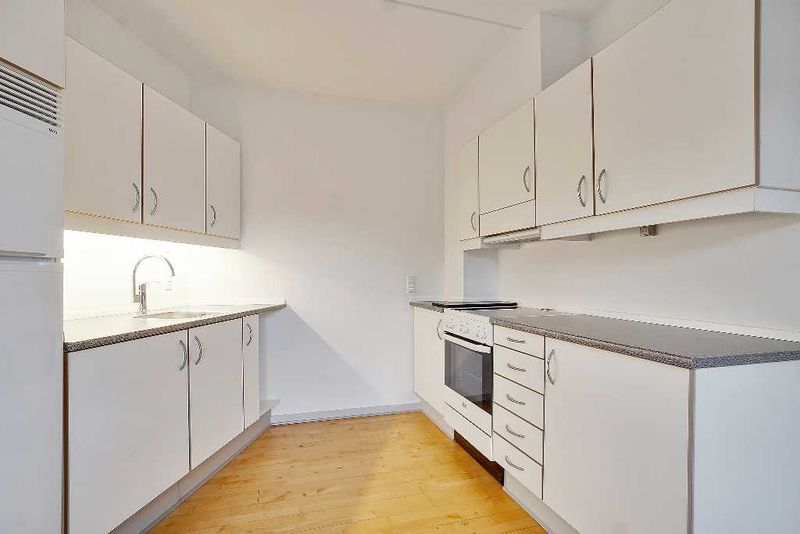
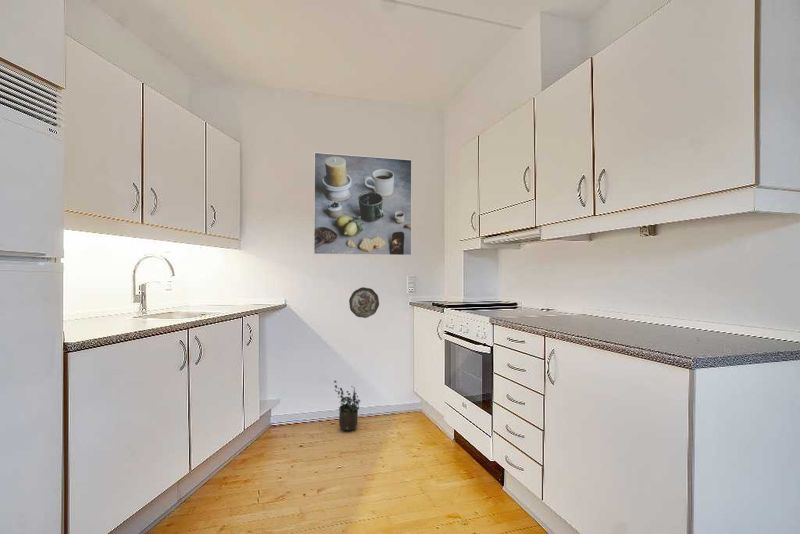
+ decorative plate [348,286,380,319]
+ potted plant [333,380,361,432]
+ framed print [313,151,413,256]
